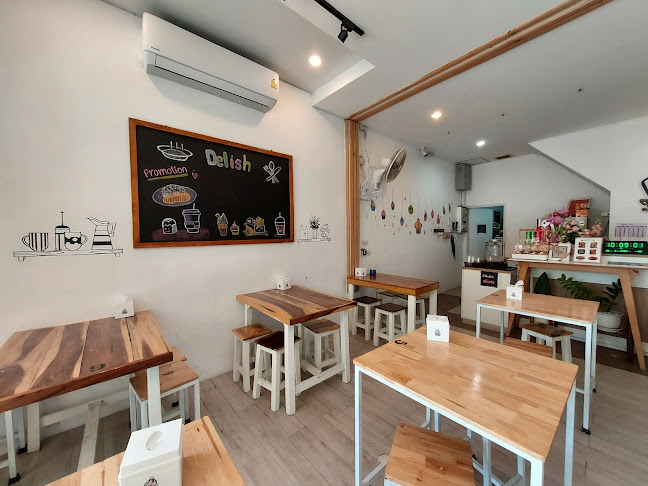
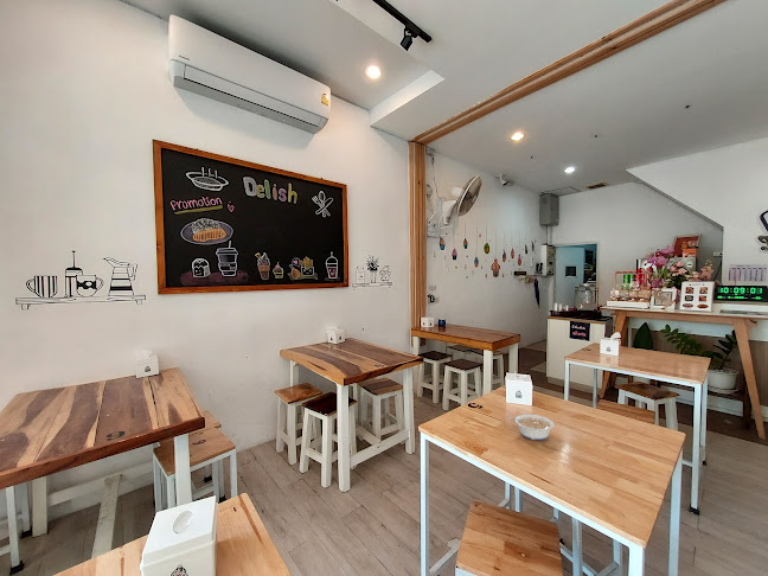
+ legume [506,414,556,441]
